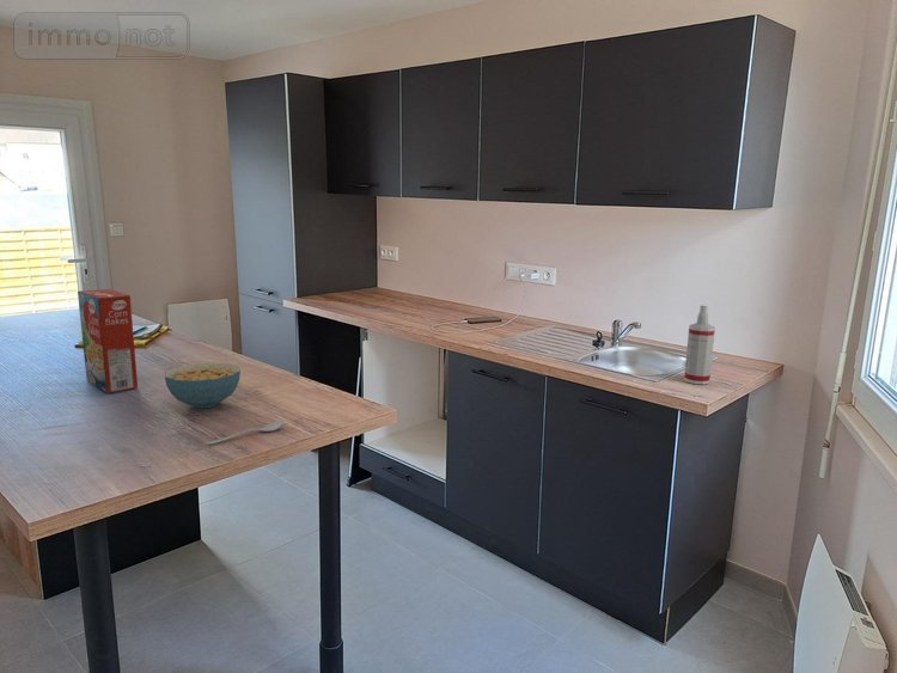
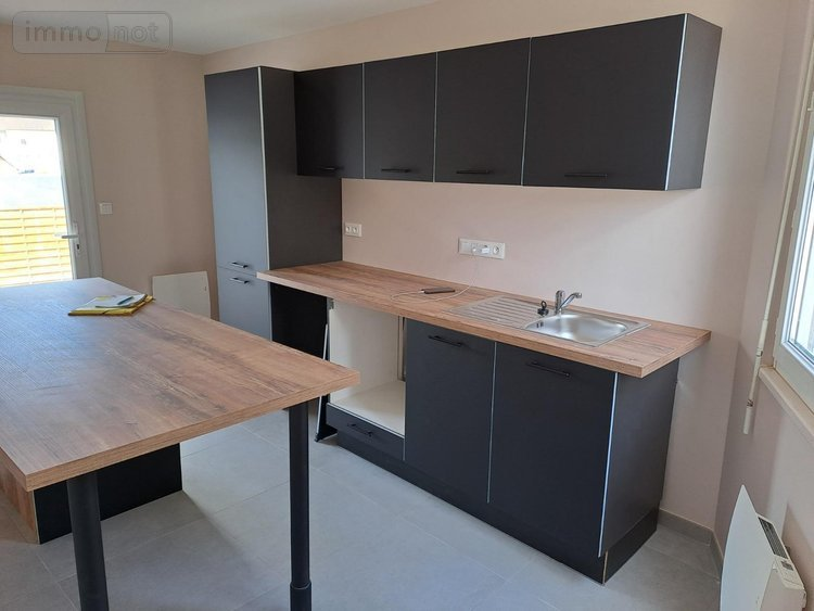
- spray bottle [683,304,716,386]
- cereal box [77,288,139,394]
- cereal bowl [164,362,242,409]
- spoon [205,418,286,446]
